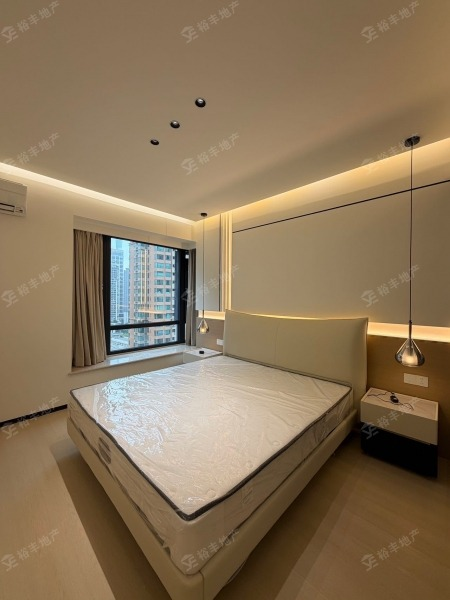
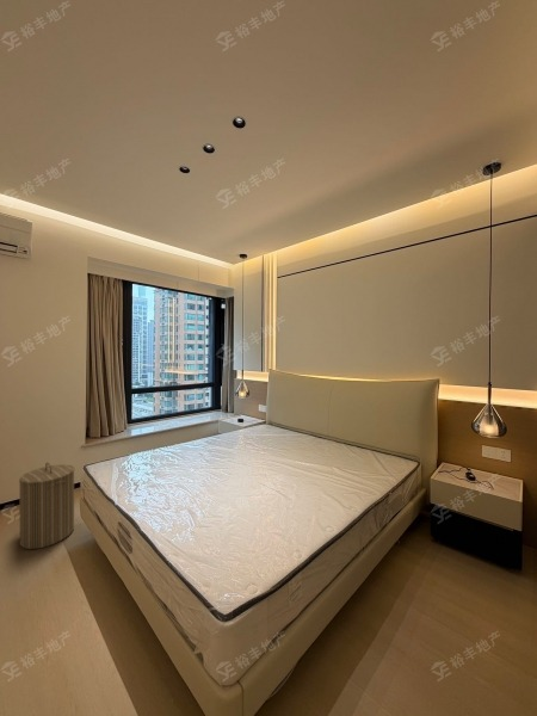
+ laundry hamper [18,462,75,550]
